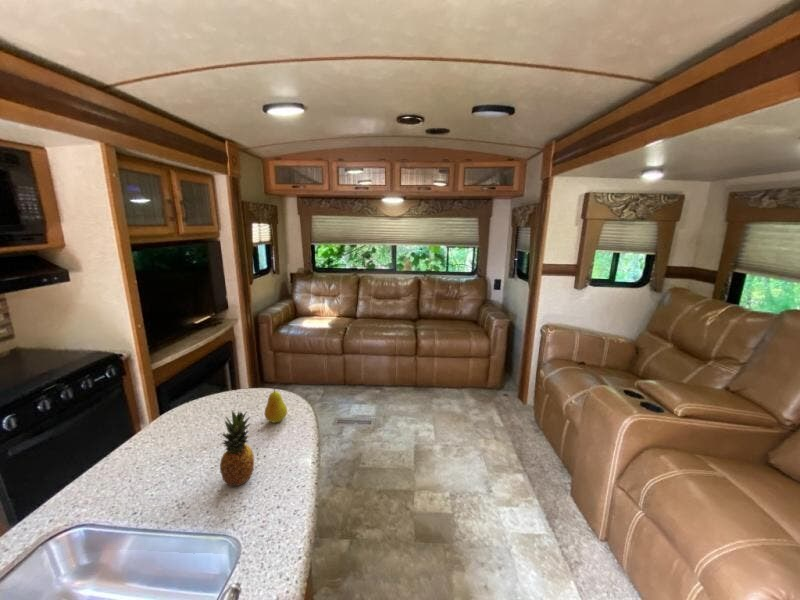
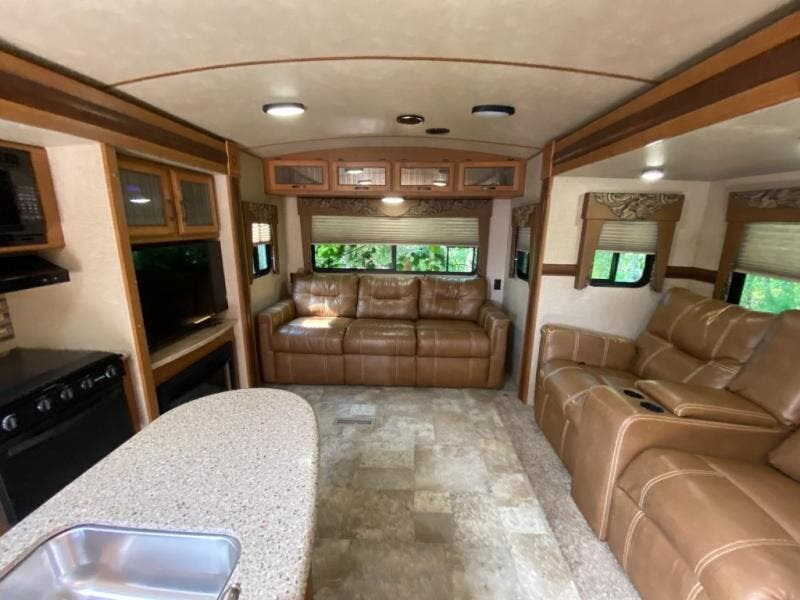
- fruit [264,387,288,424]
- fruit [219,408,255,487]
